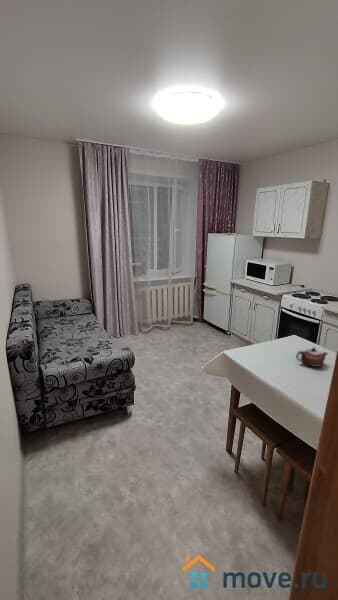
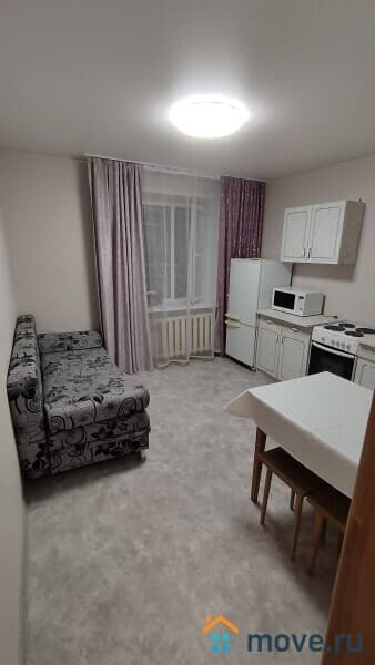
- teapot [295,346,329,368]
